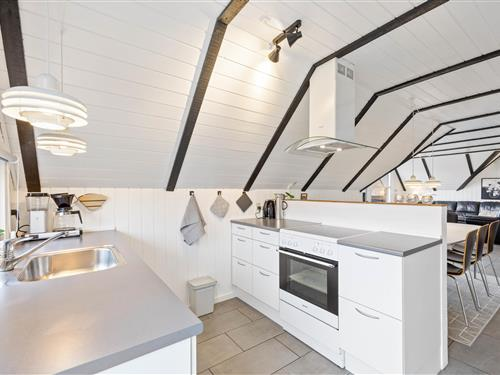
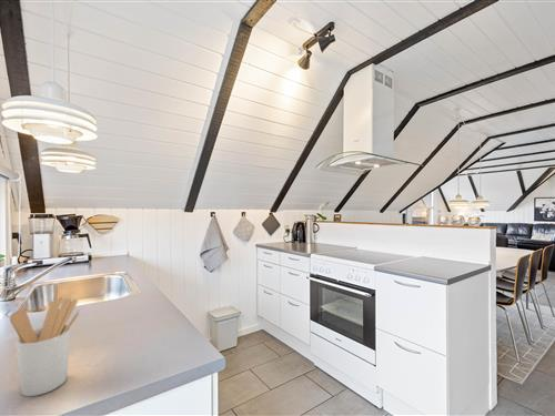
+ utensil holder [9,297,81,397]
